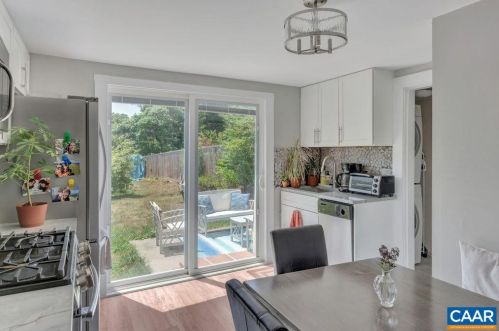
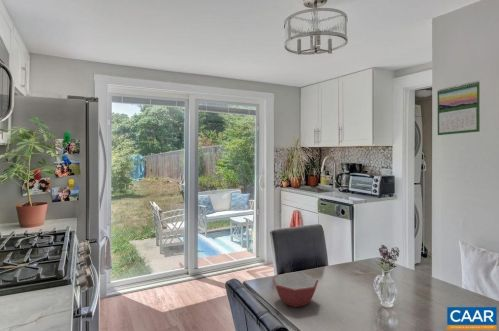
+ calendar [436,80,481,136]
+ bowl [272,272,319,308]
